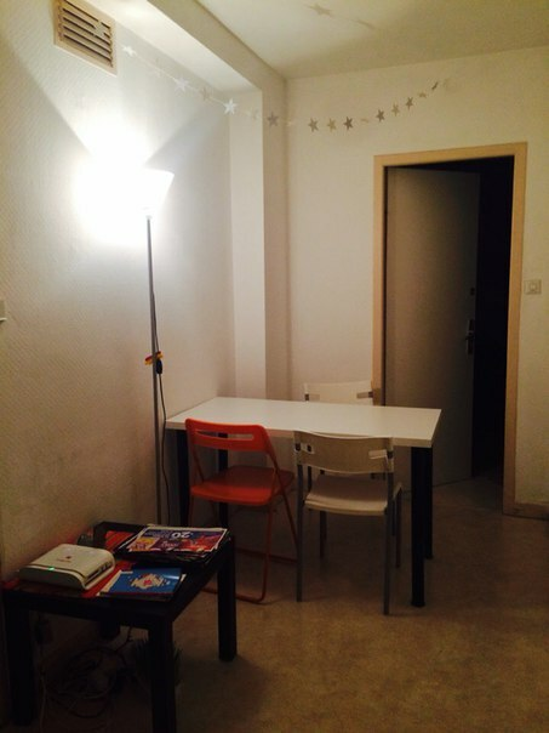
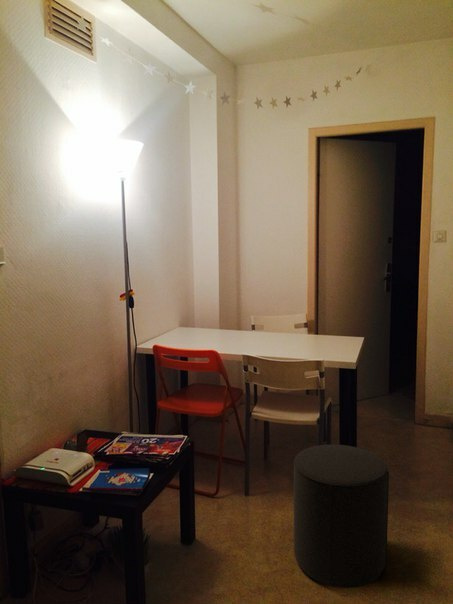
+ stool [293,444,390,589]
